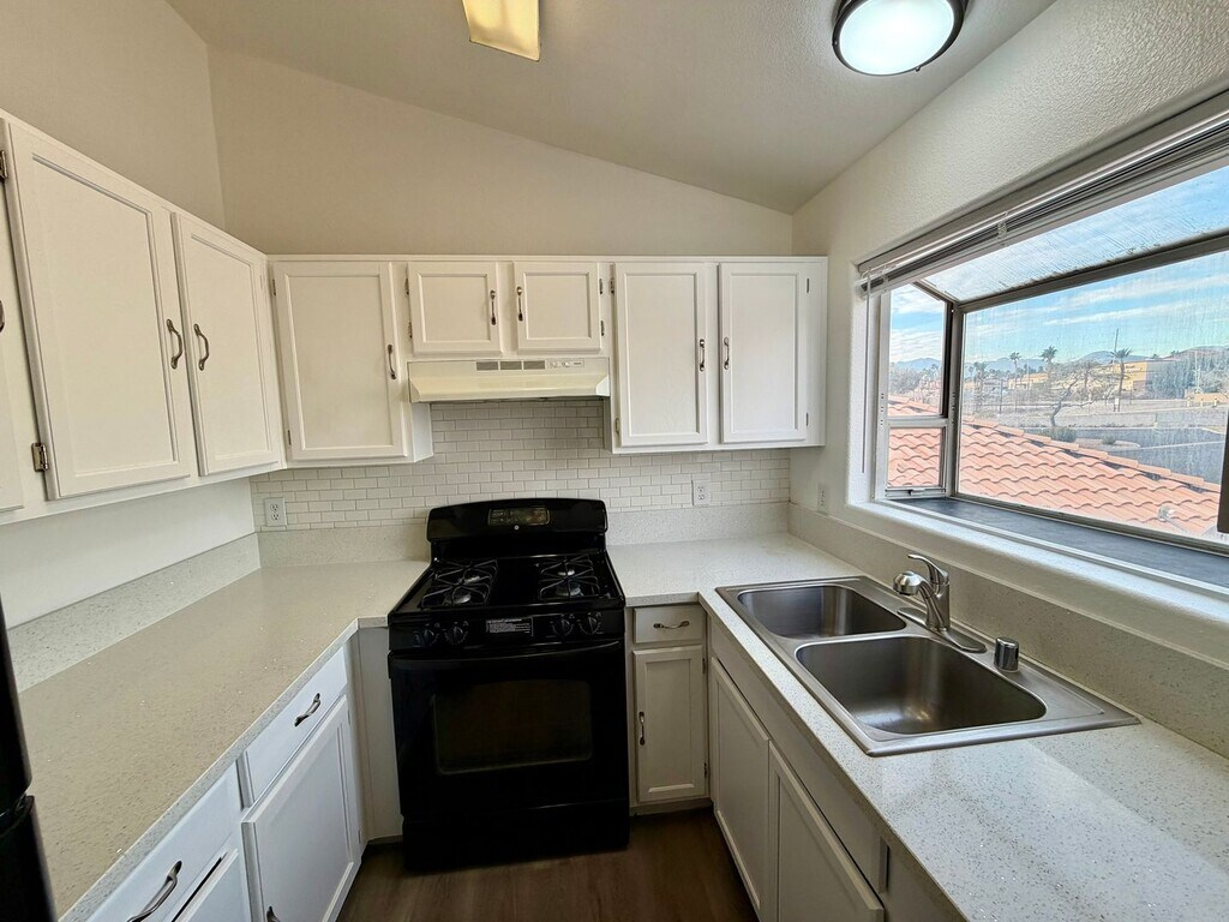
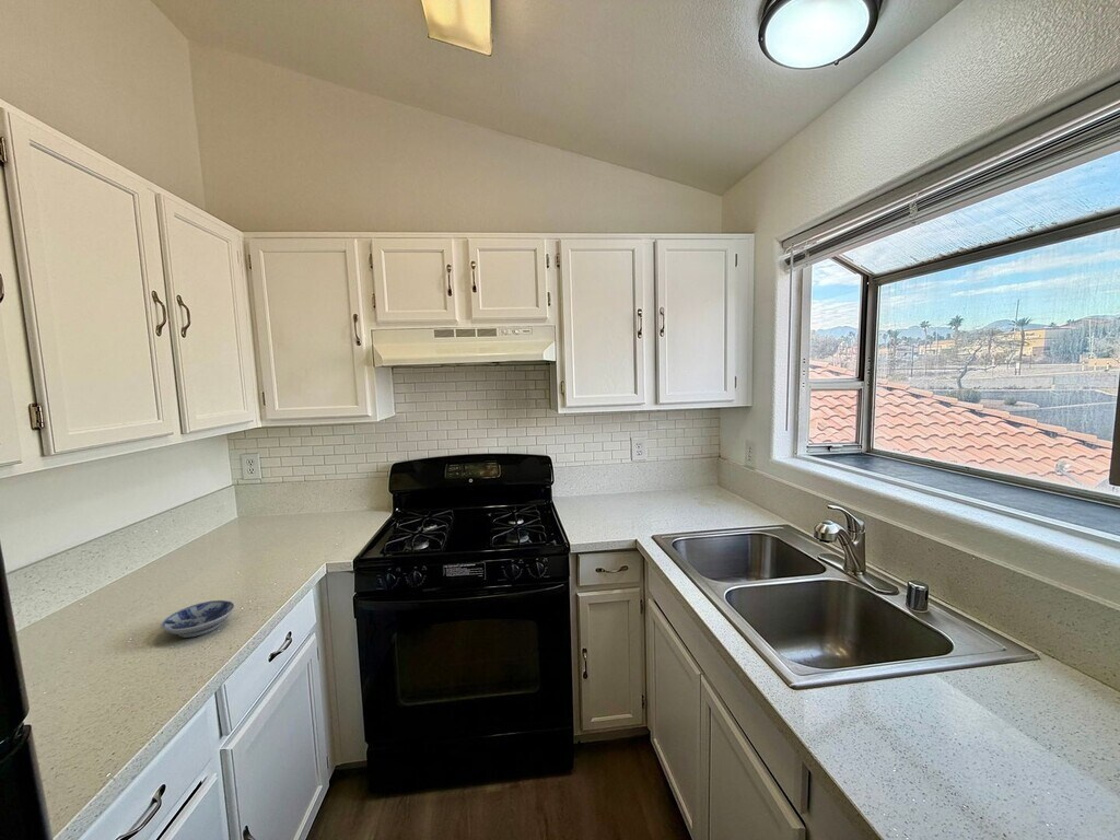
+ bowl [160,599,235,639]
